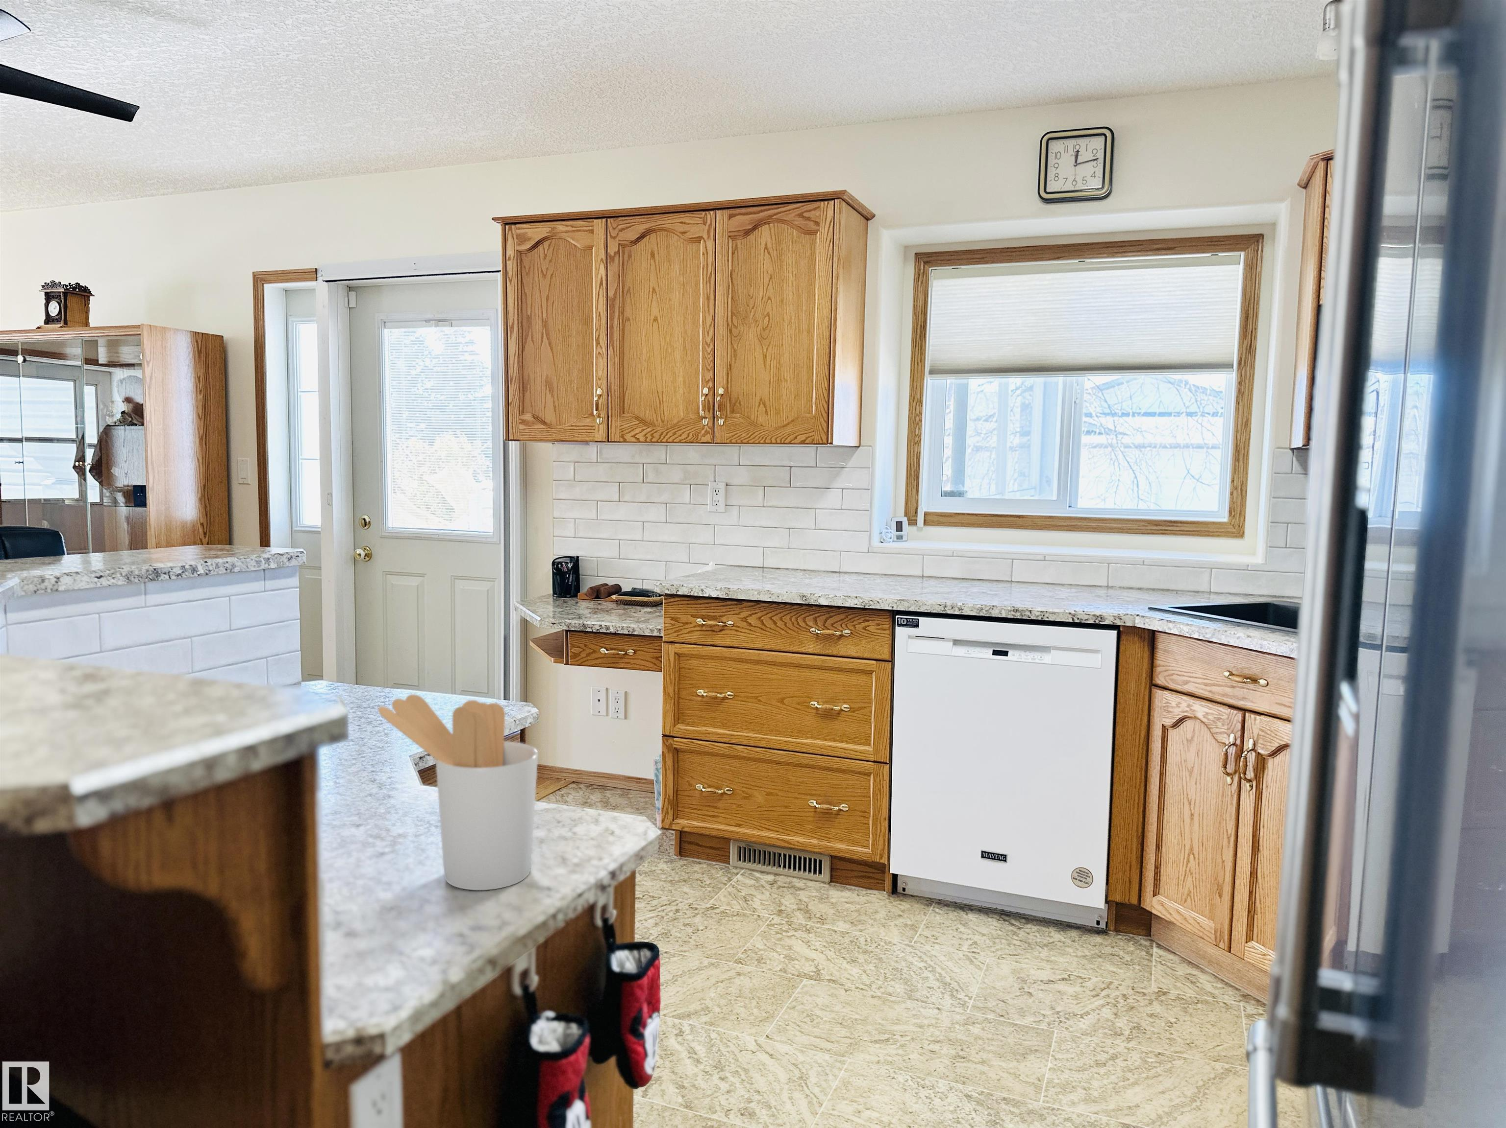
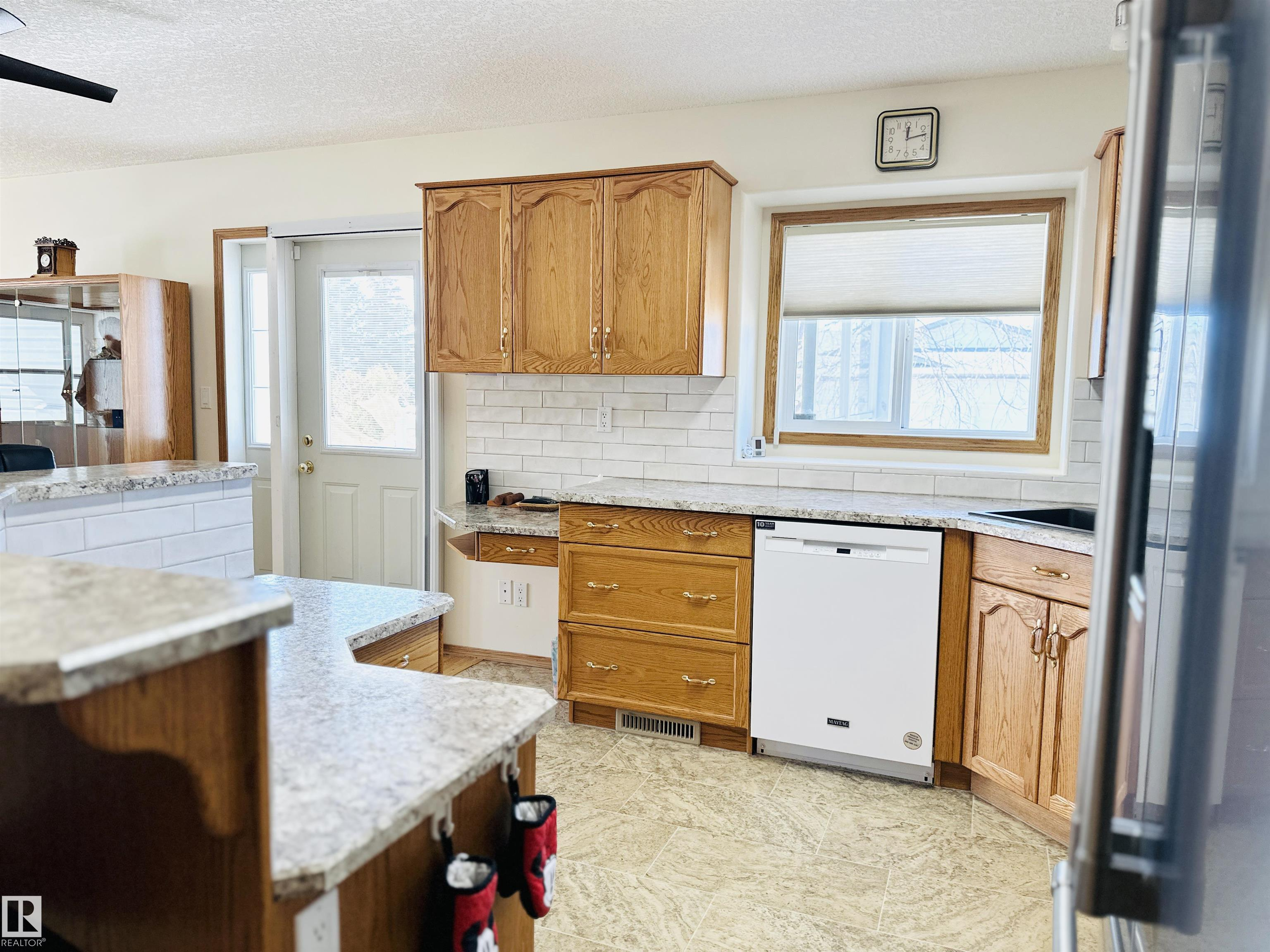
- utensil holder [377,693,538,891]
